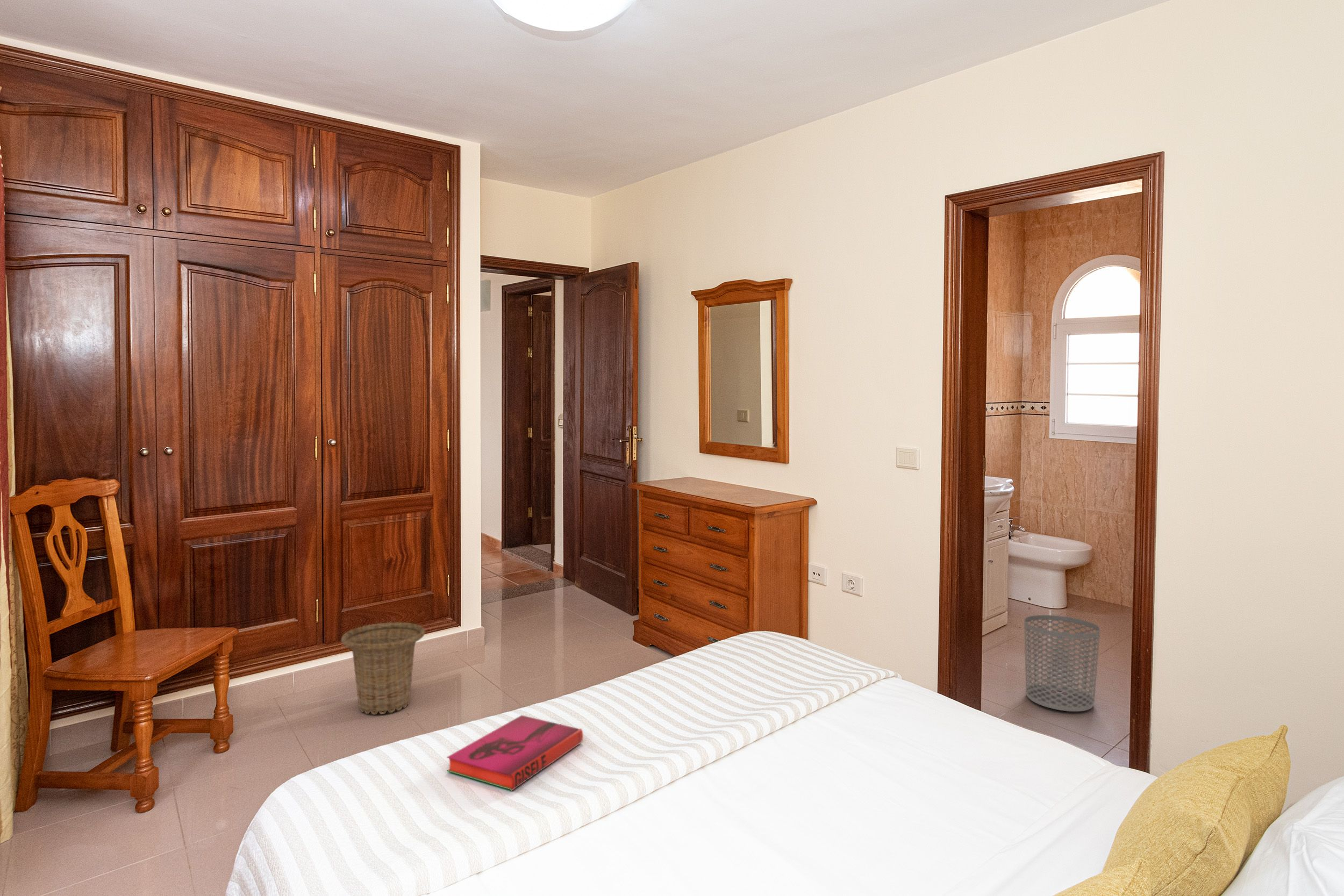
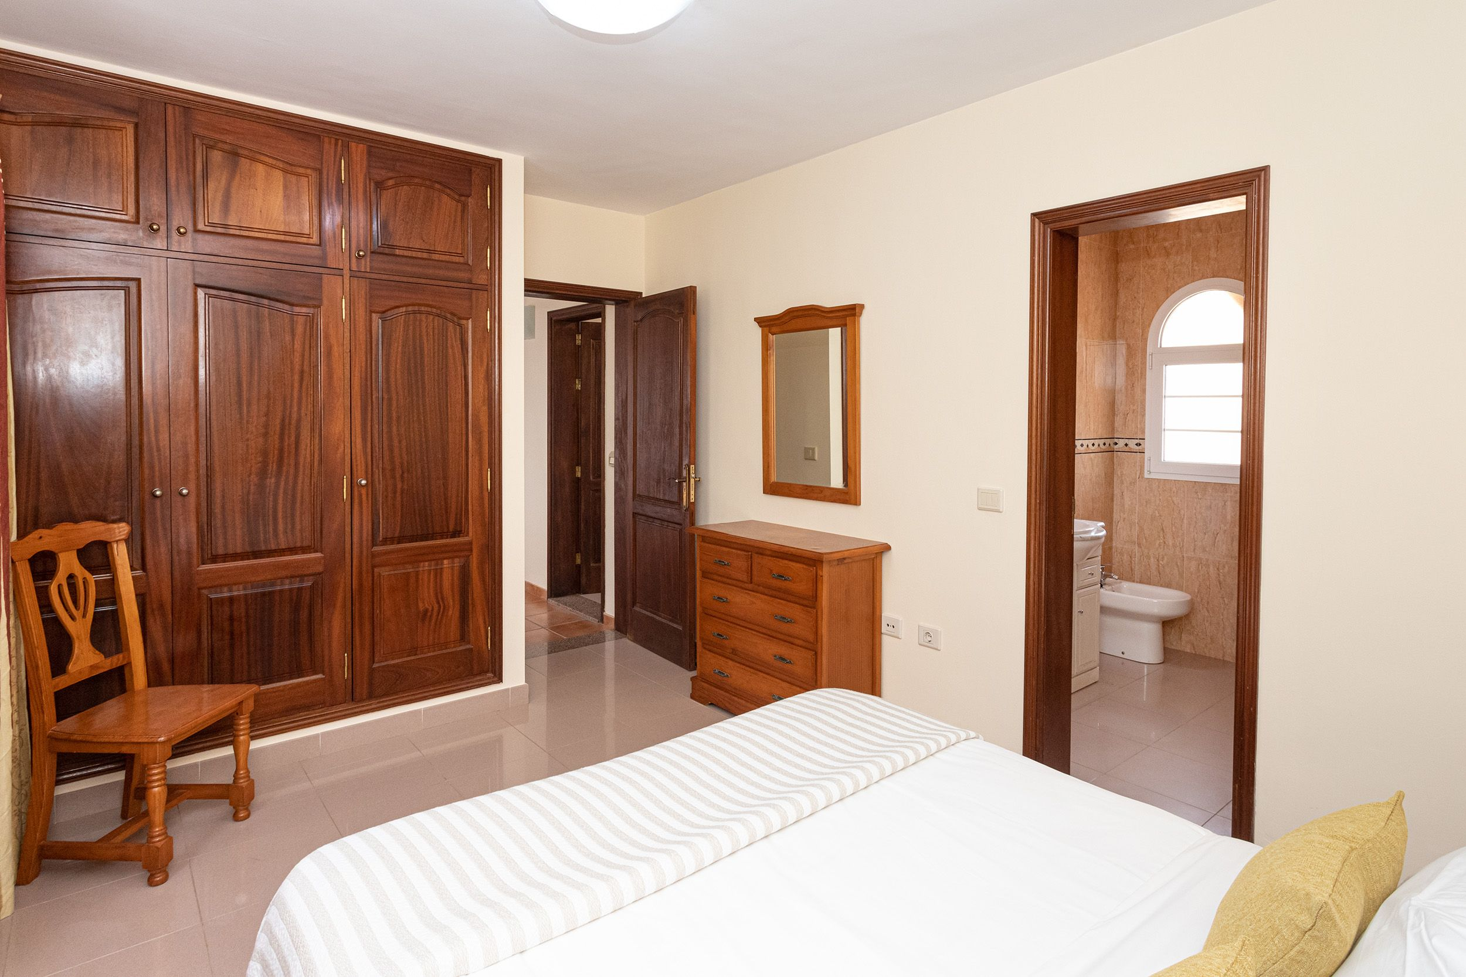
- hardback book [446,715,584,792]
- basket [341,622,426,715]
- waste bin [1024,614,1100,712]
